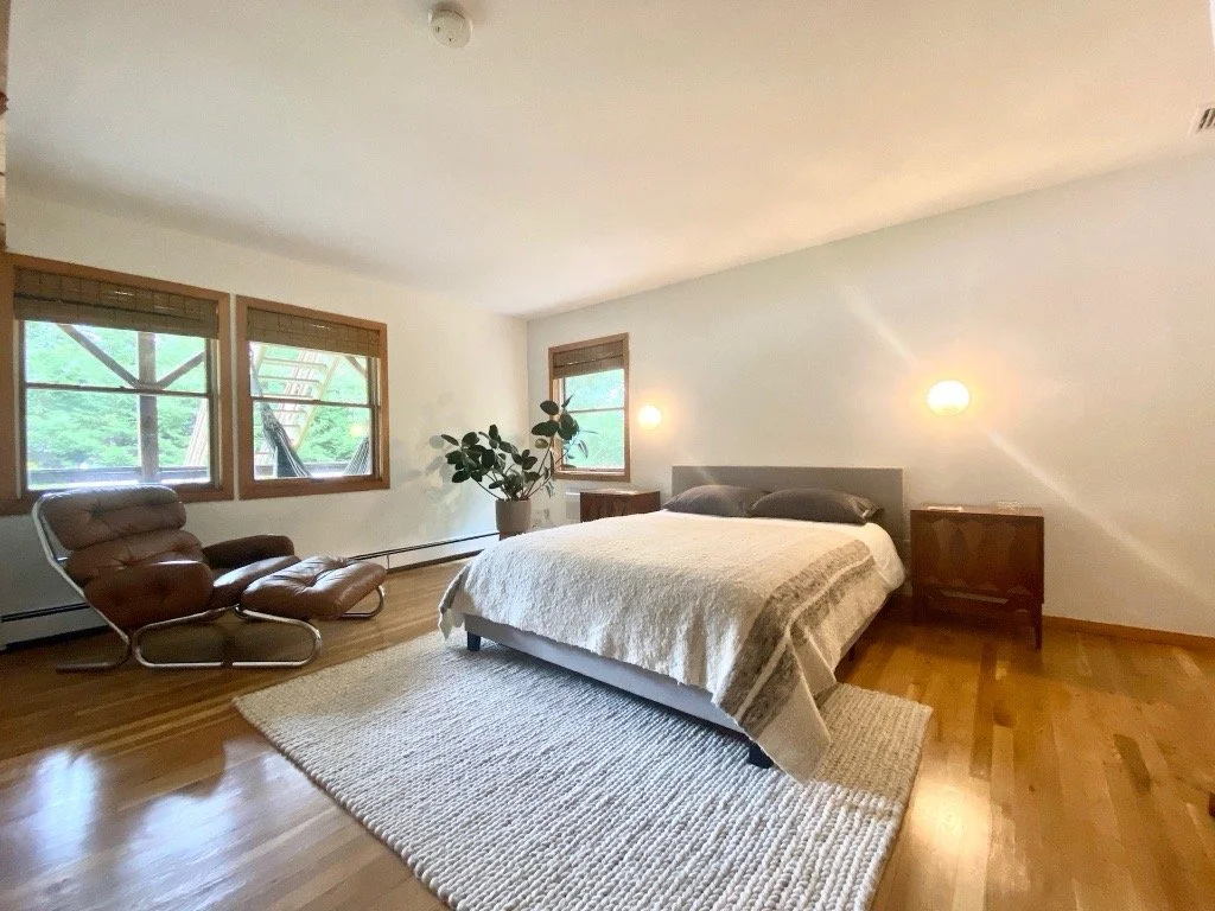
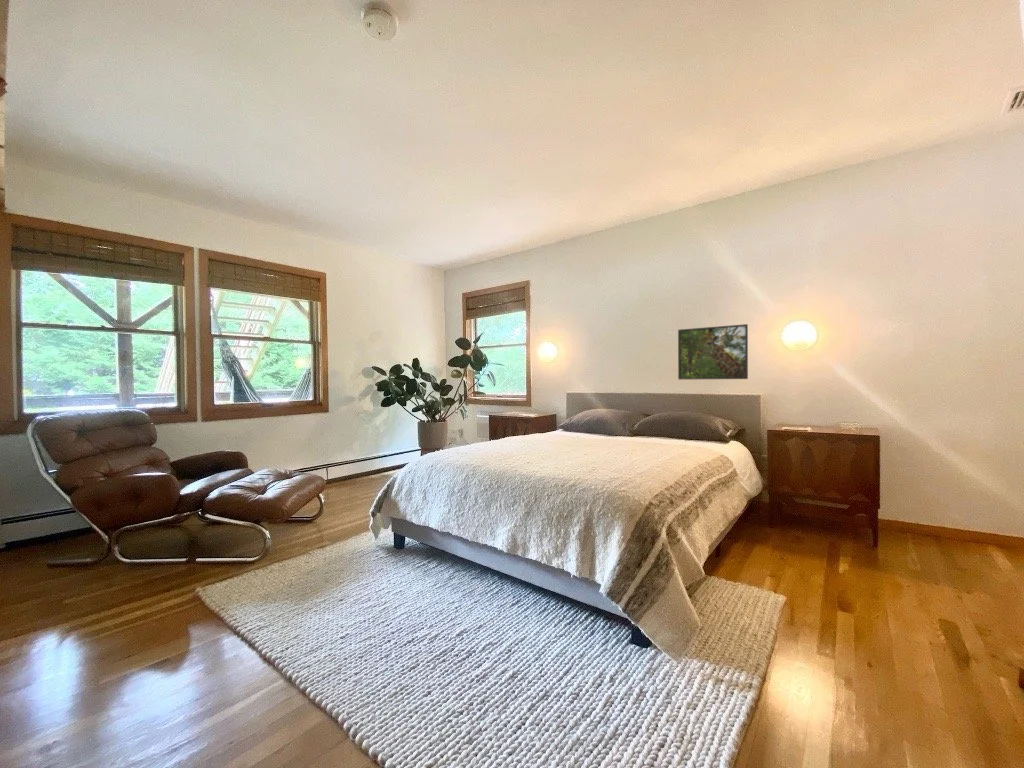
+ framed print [677,323,749,381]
